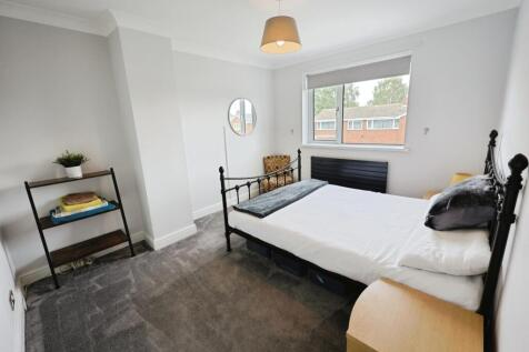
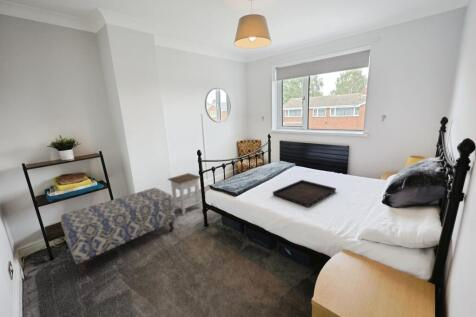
+ bench [60,187,177,276]
+ serving tray [272,179,337,208]
+ nightstand [167,172,202,216]
